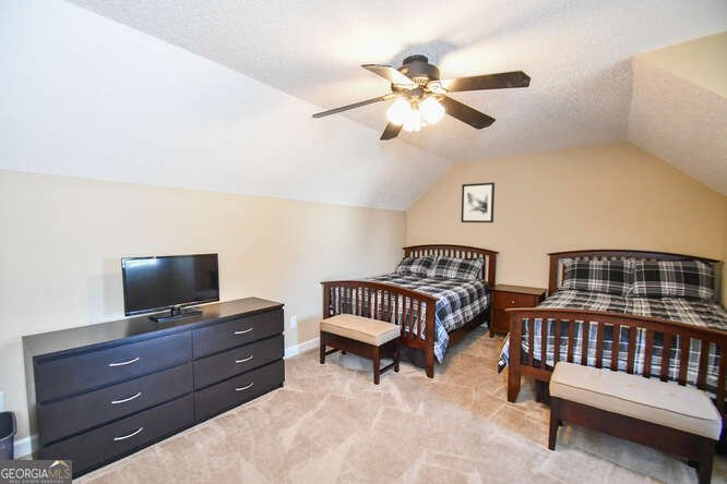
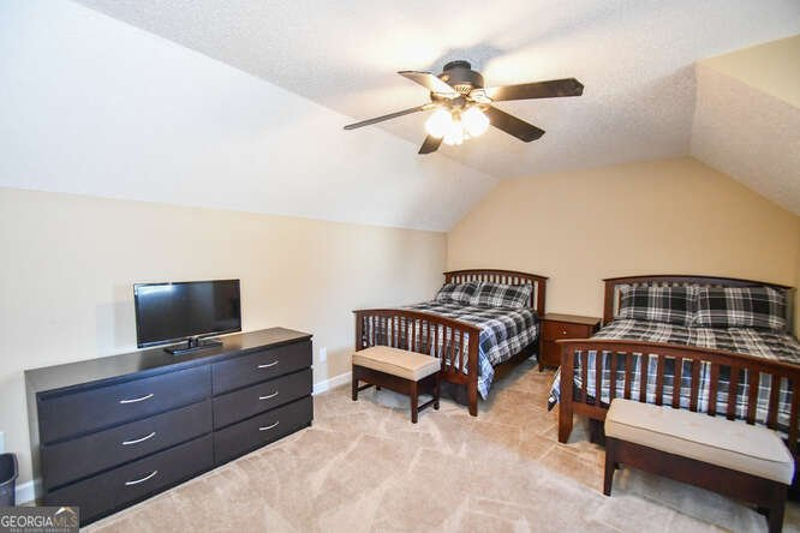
- wall art [461,181,496,223]
